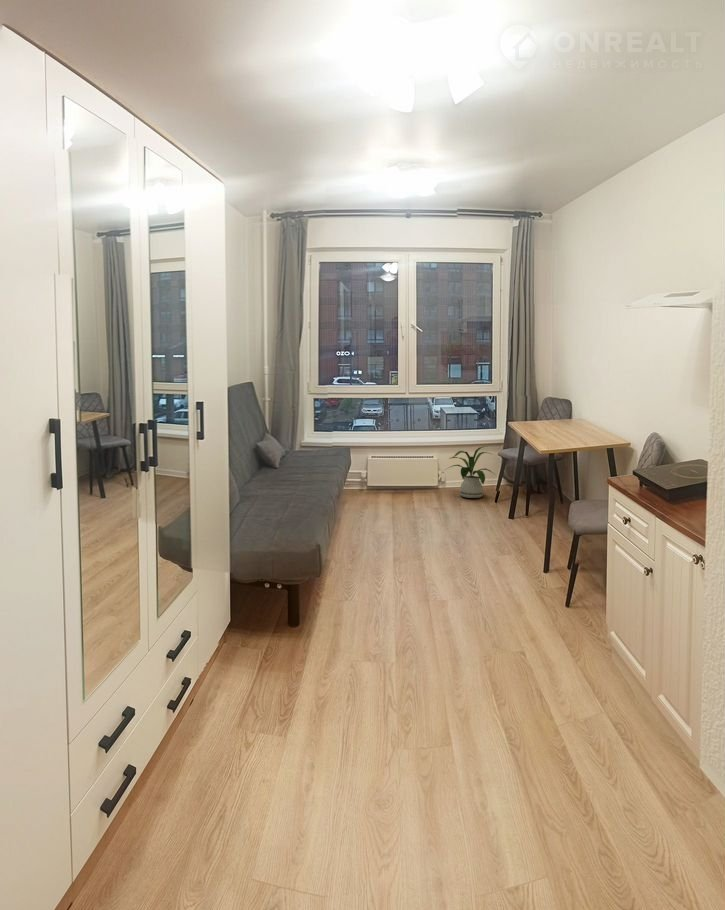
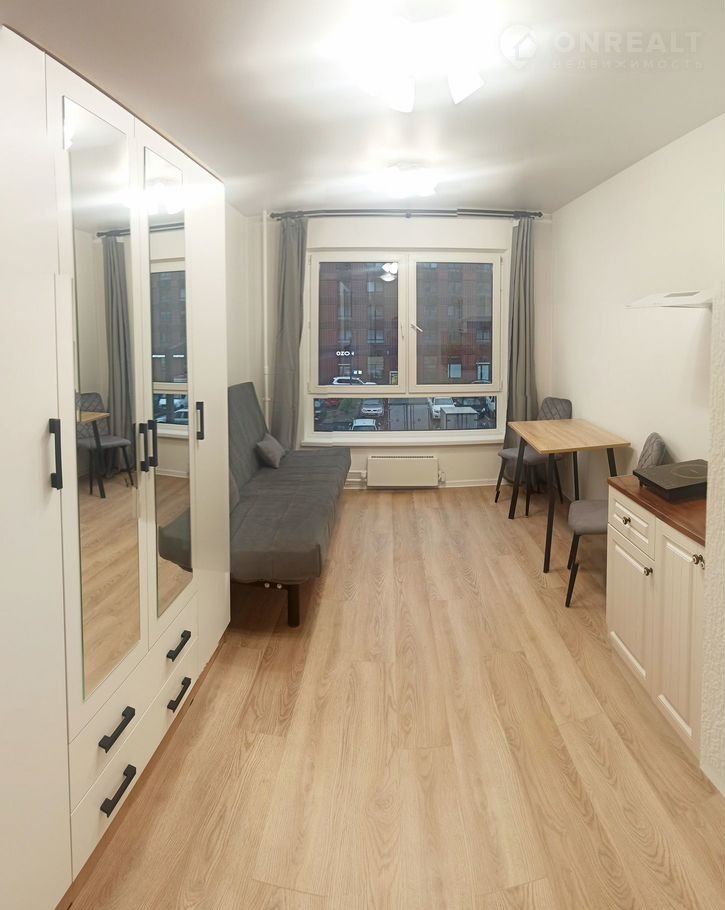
- house plant [444,445,495,499]
